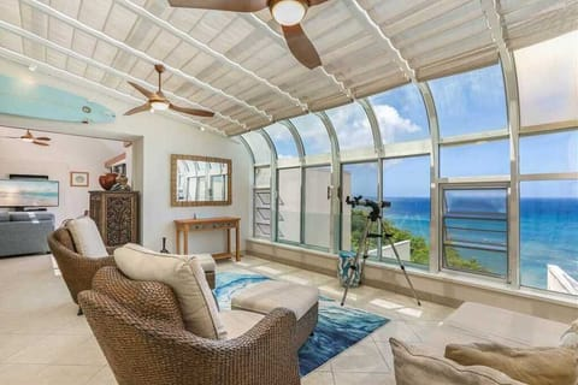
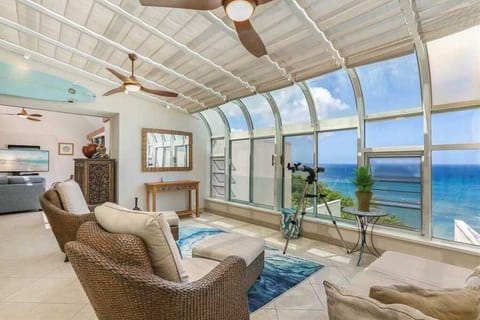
+ side table [341,206,390,267]
+ potted plant [345,164,385,212]
